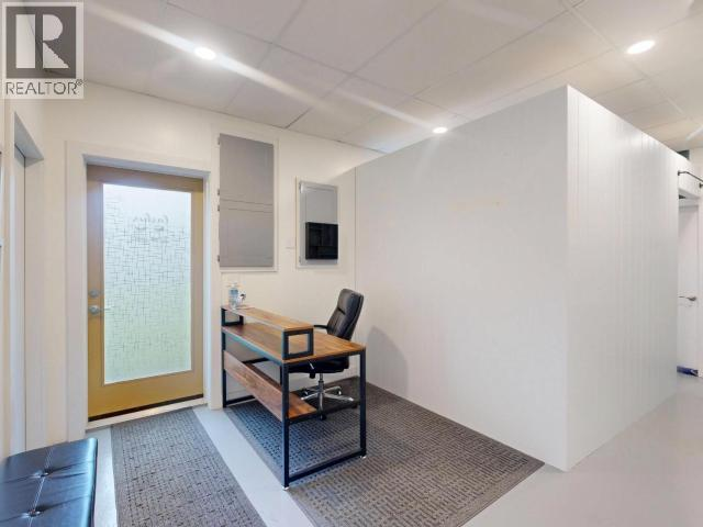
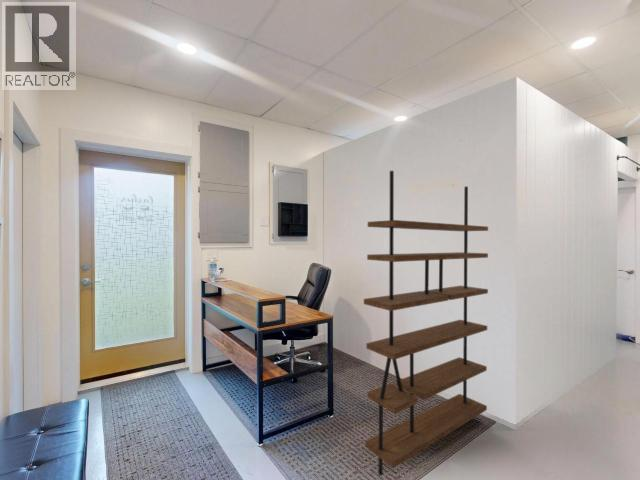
+ shelving unit [363,170,489,476]
